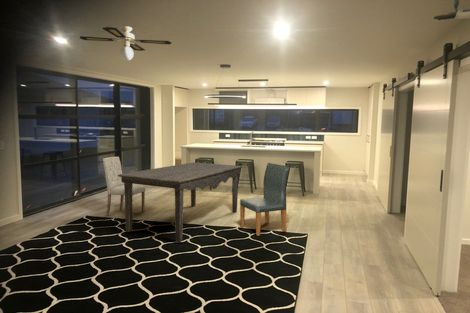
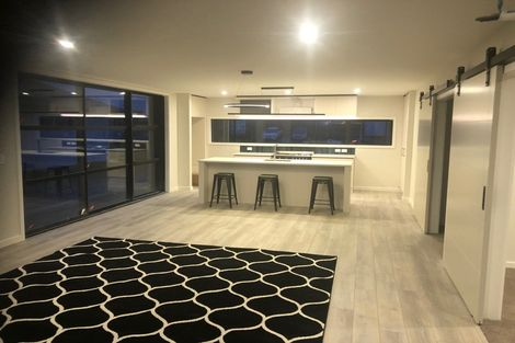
- dining chair [239,162,291,237]
- dining chair [102,156,147,217]
- dining table [118,161,244,243]
- ceiling fan [79,25,173,62]
